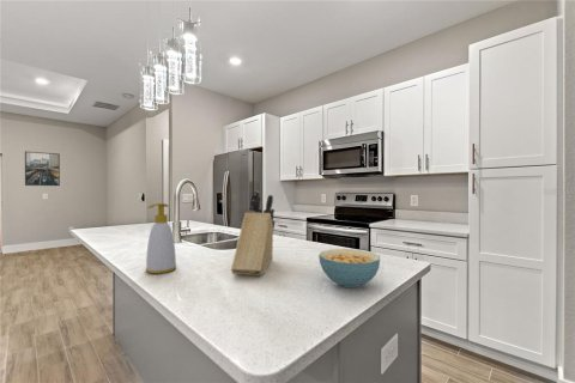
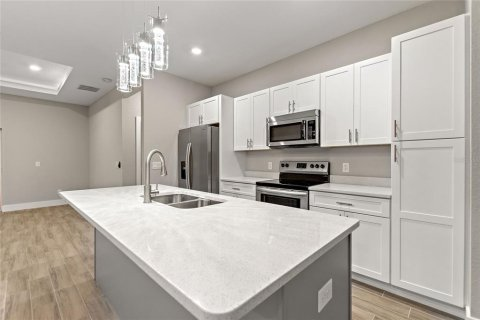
- cereal bowl [317,248,381,290]
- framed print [24,151,61,187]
- soap bottle [144,202,178,275]
- knife block [230,190,277,276]
